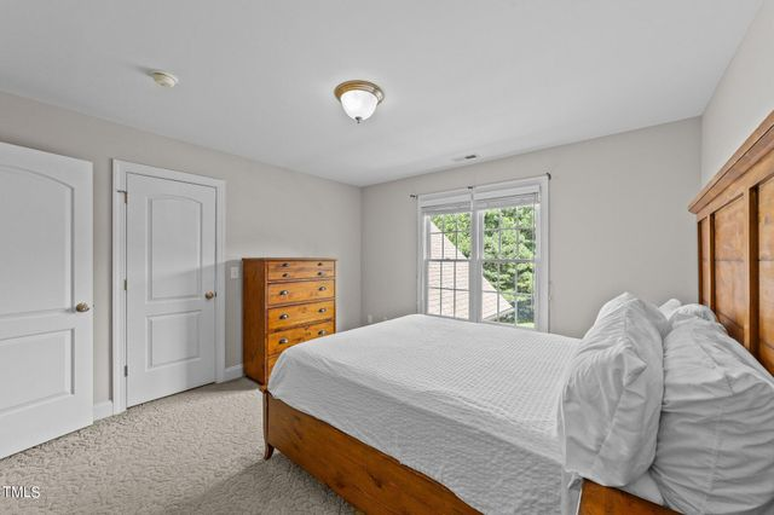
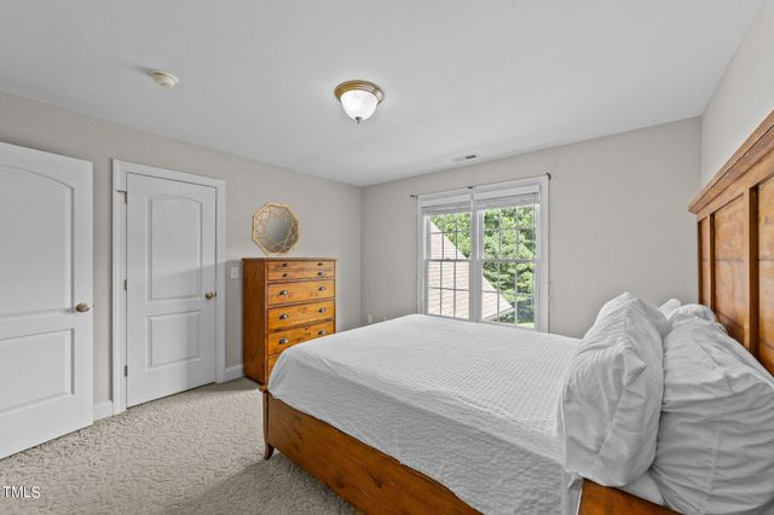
+ home mirror [250,201,301,258]
